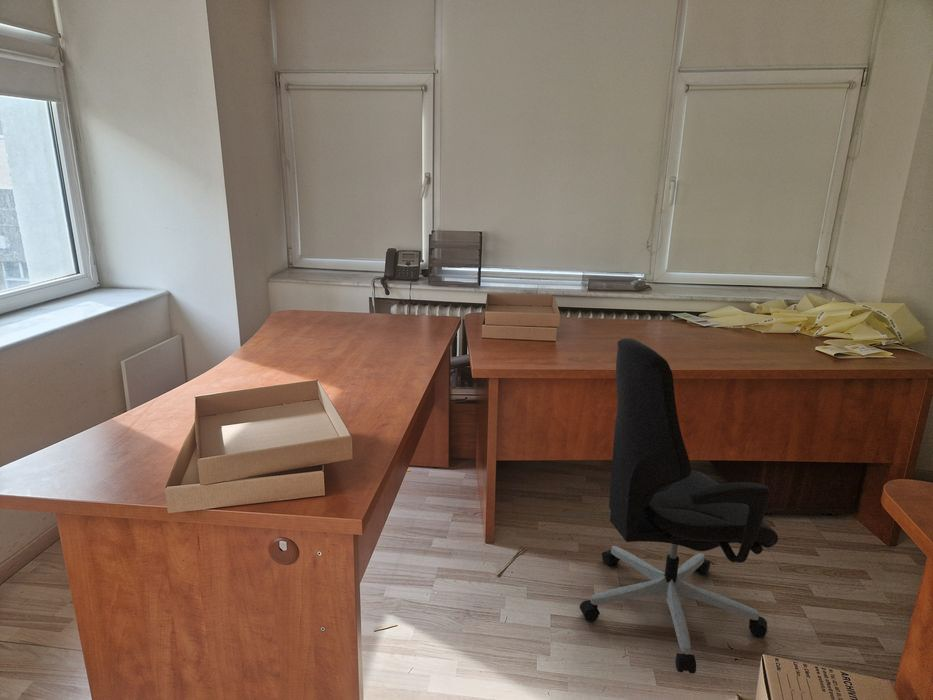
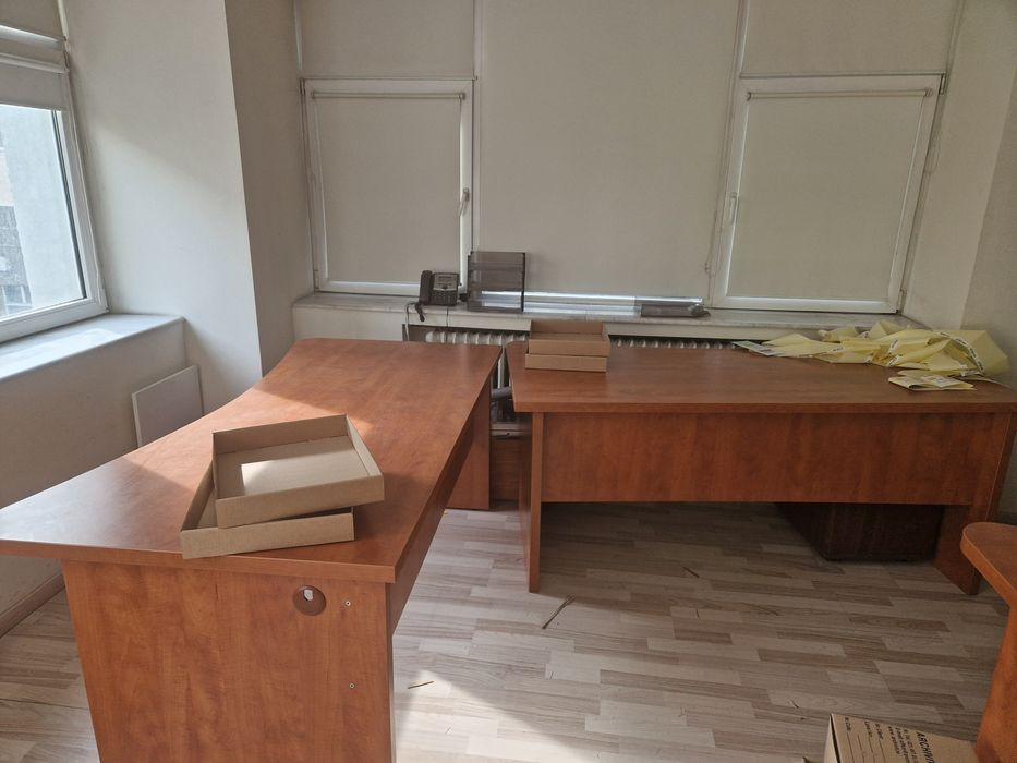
- office chair [579,337,779,675]
